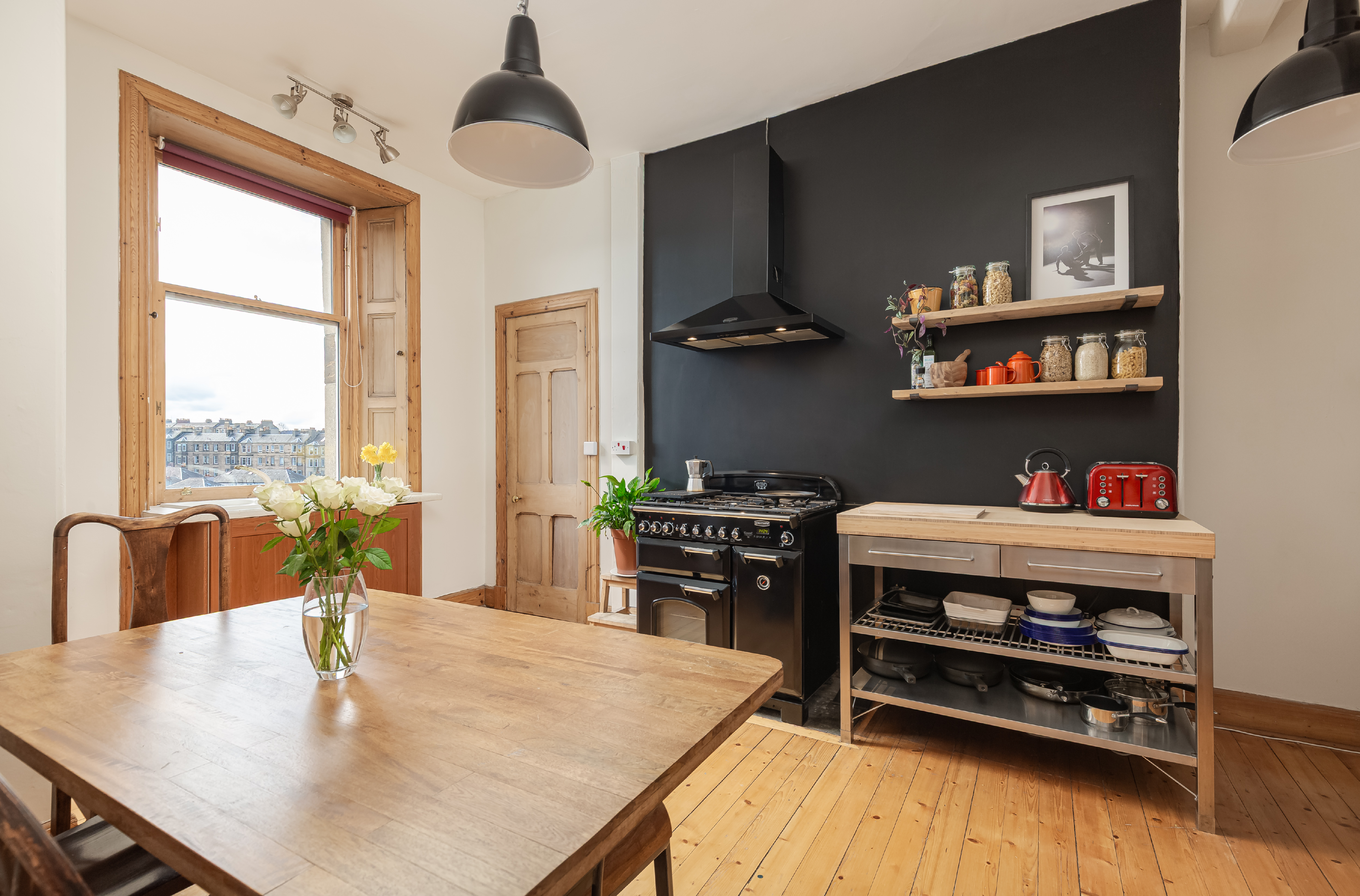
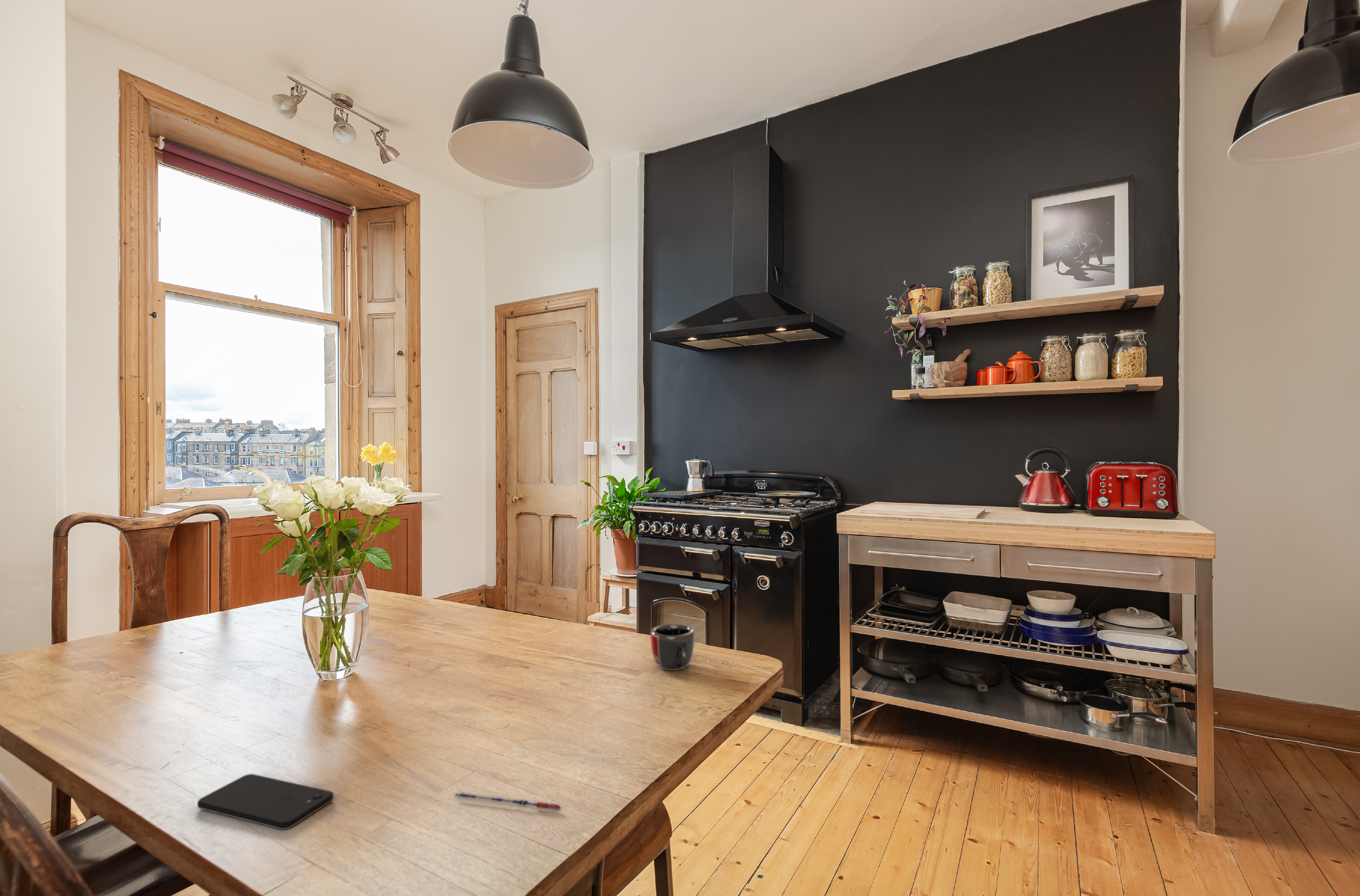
+ smartphone [197,774,334,830]
+ mug [650,624,695,671]
+ pen [454,792,561,811]
